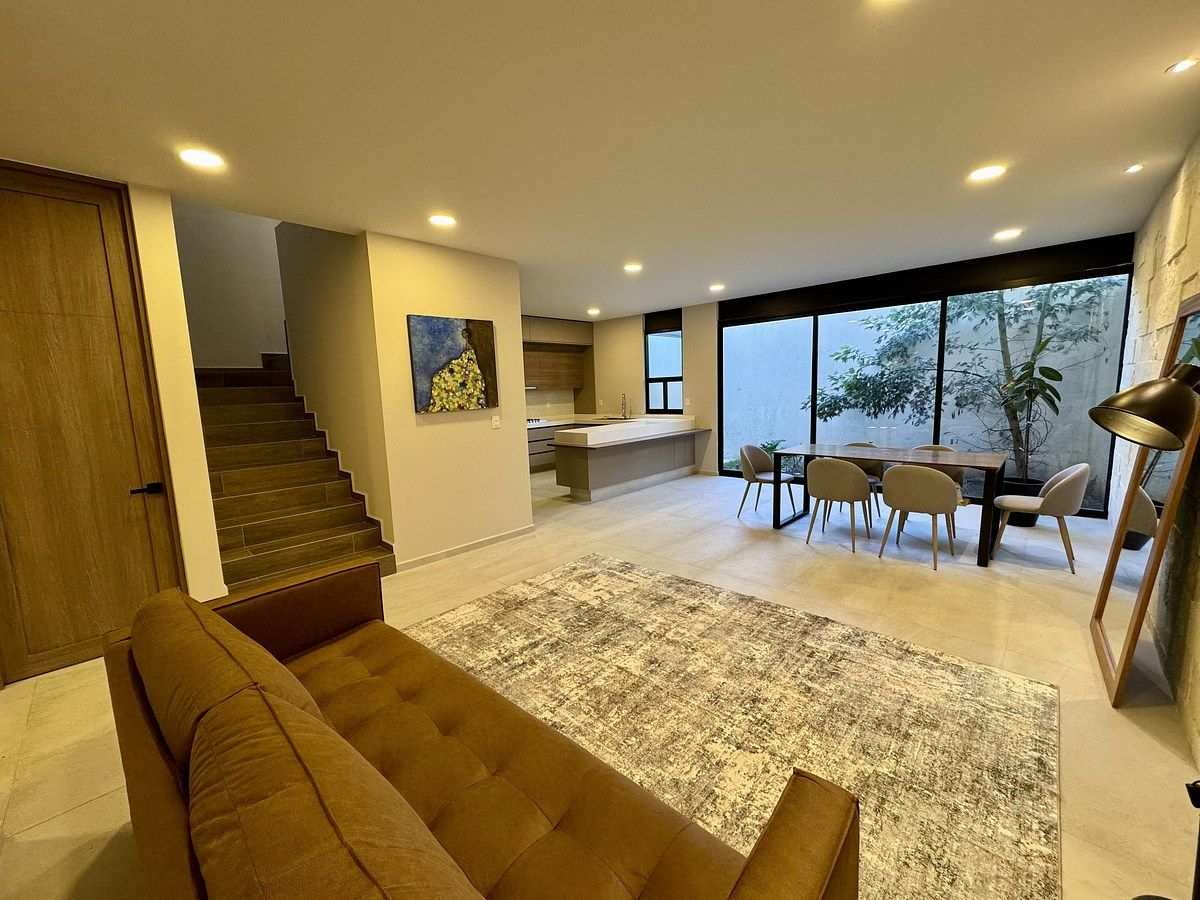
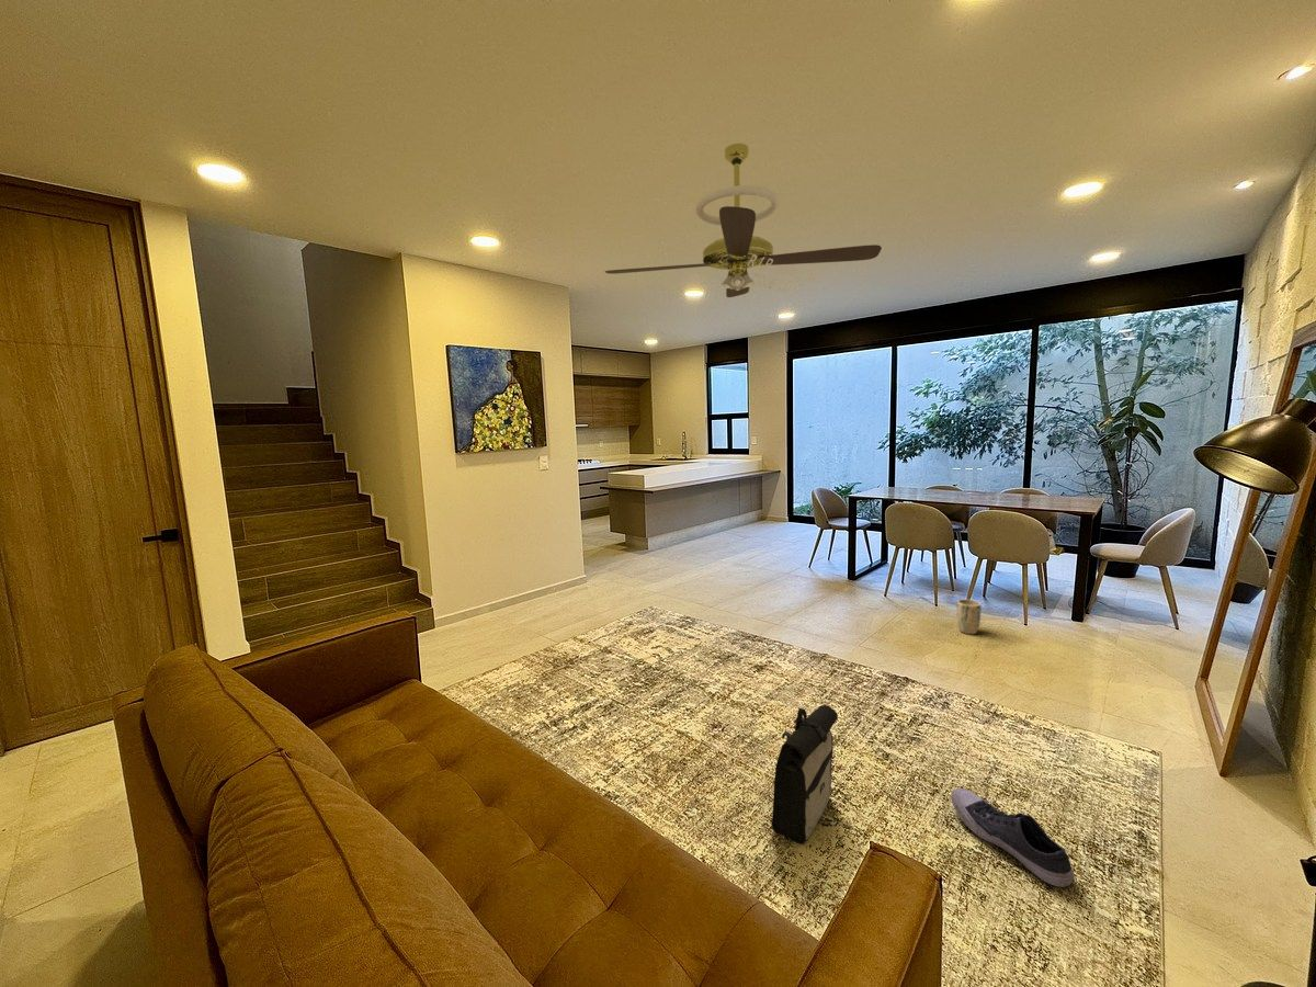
+ backpack [771,704,839,846]
+ plant pot [955,599,983,635]
+ shoe [951,787,1075,888]
+ ceiling fan [604,143,883,298]
